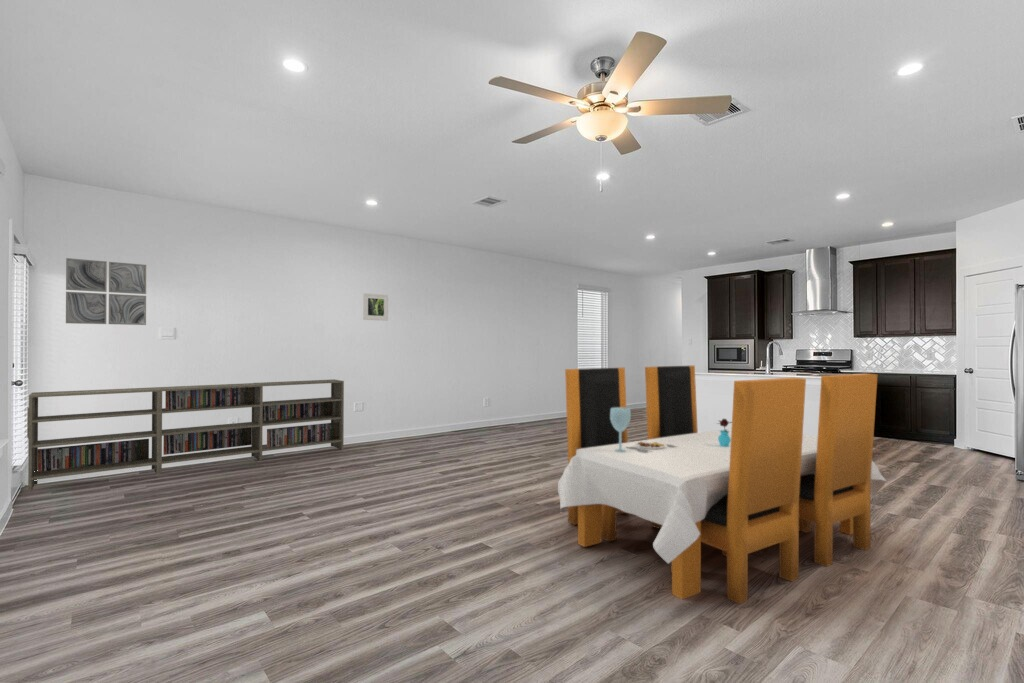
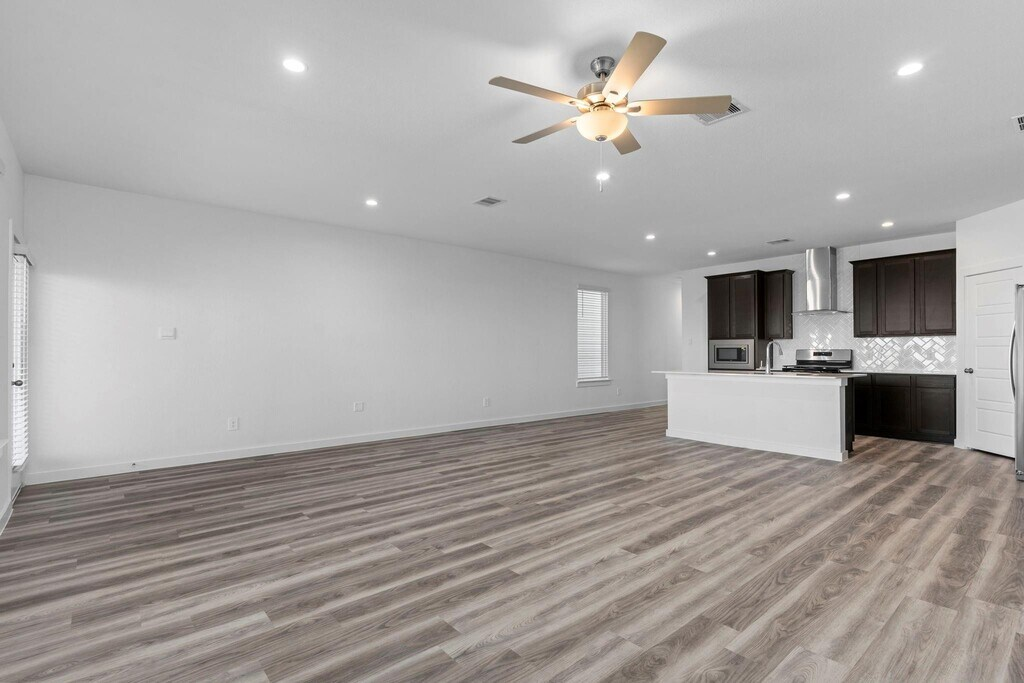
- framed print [362,292,389,322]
- bookcase [26,378,345,493]
- dining set [557,364,887,605]
- wall art [65,257,147,326]
